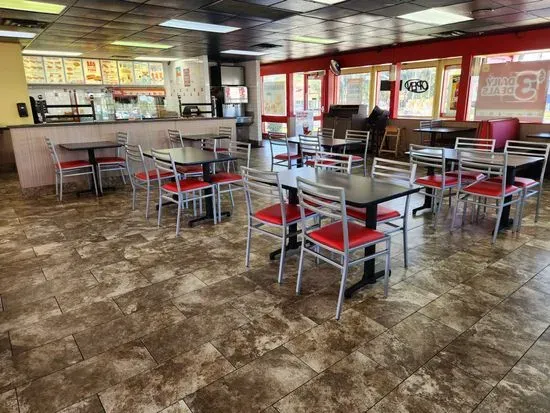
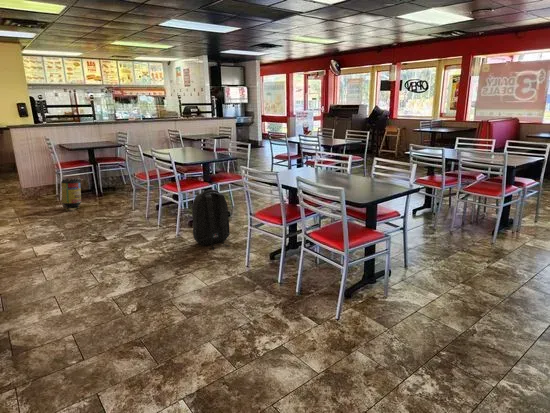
+ trash can [59,175,84,212]
+ backpack [191,188,231,251]
